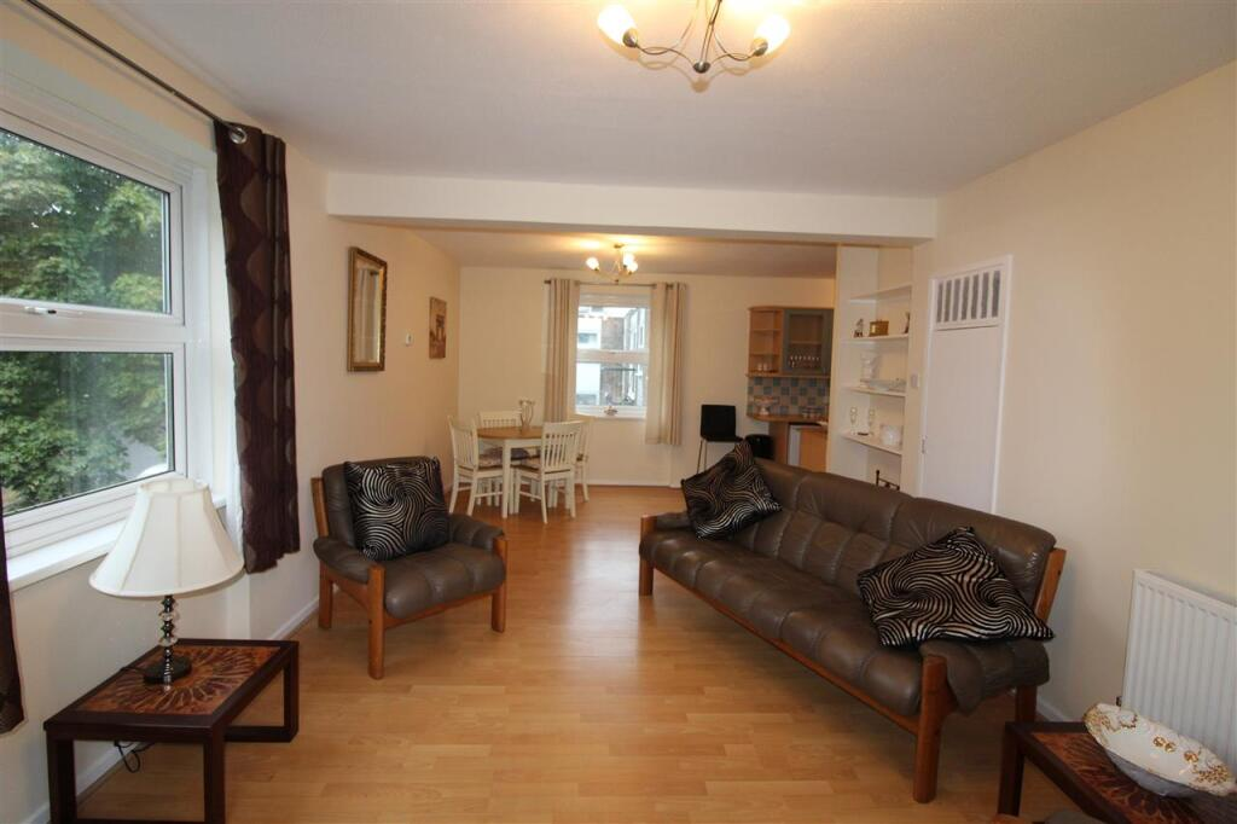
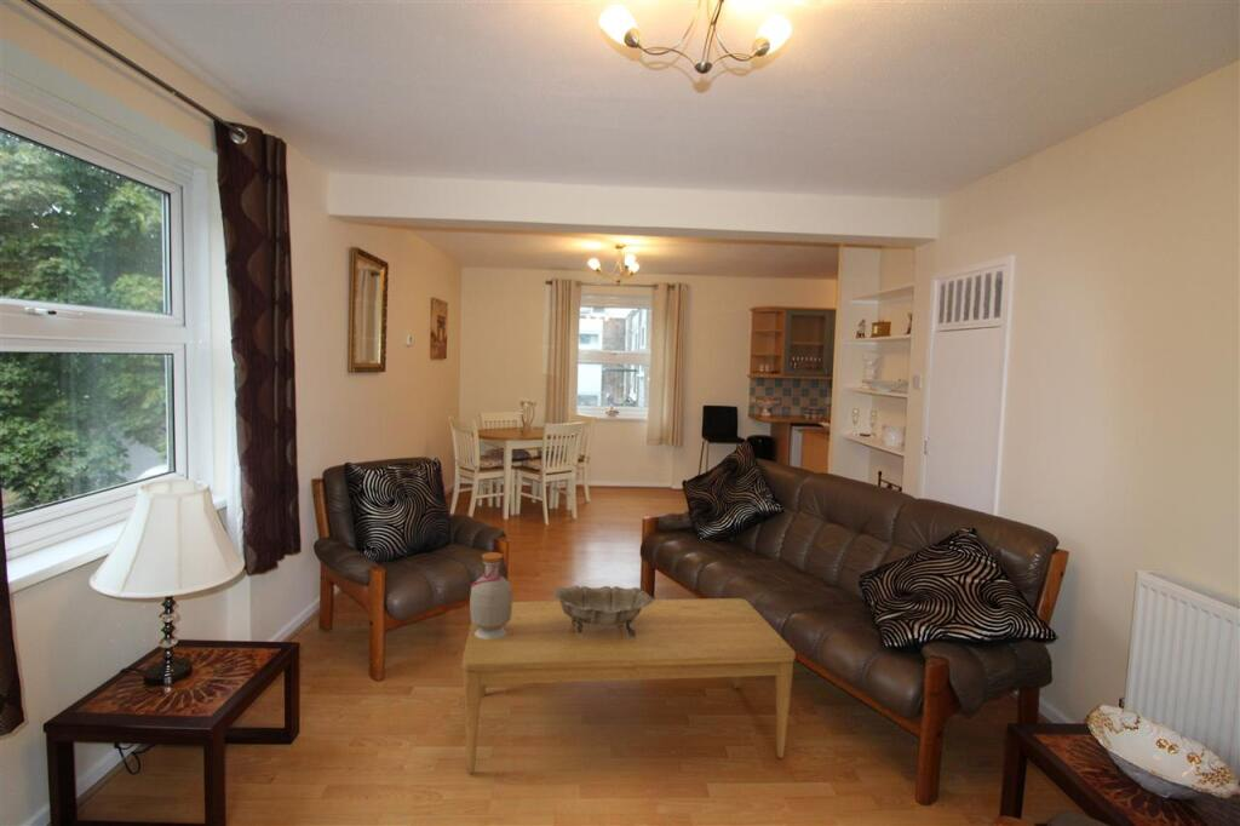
+ decorative bowl [552,585,654,638]
+ coffee table [461,597,797,774]
+ bottle [469,551,513,639]
